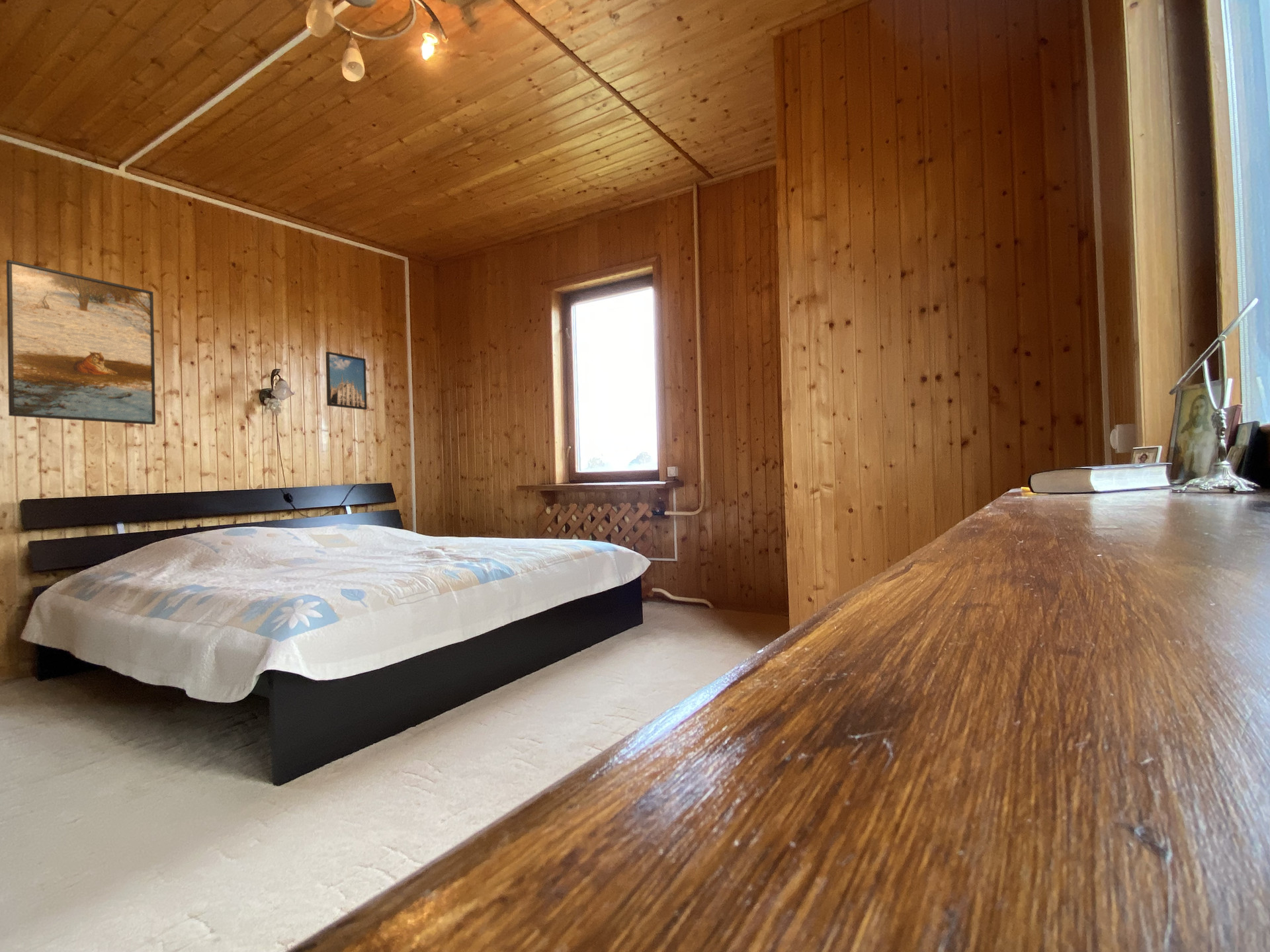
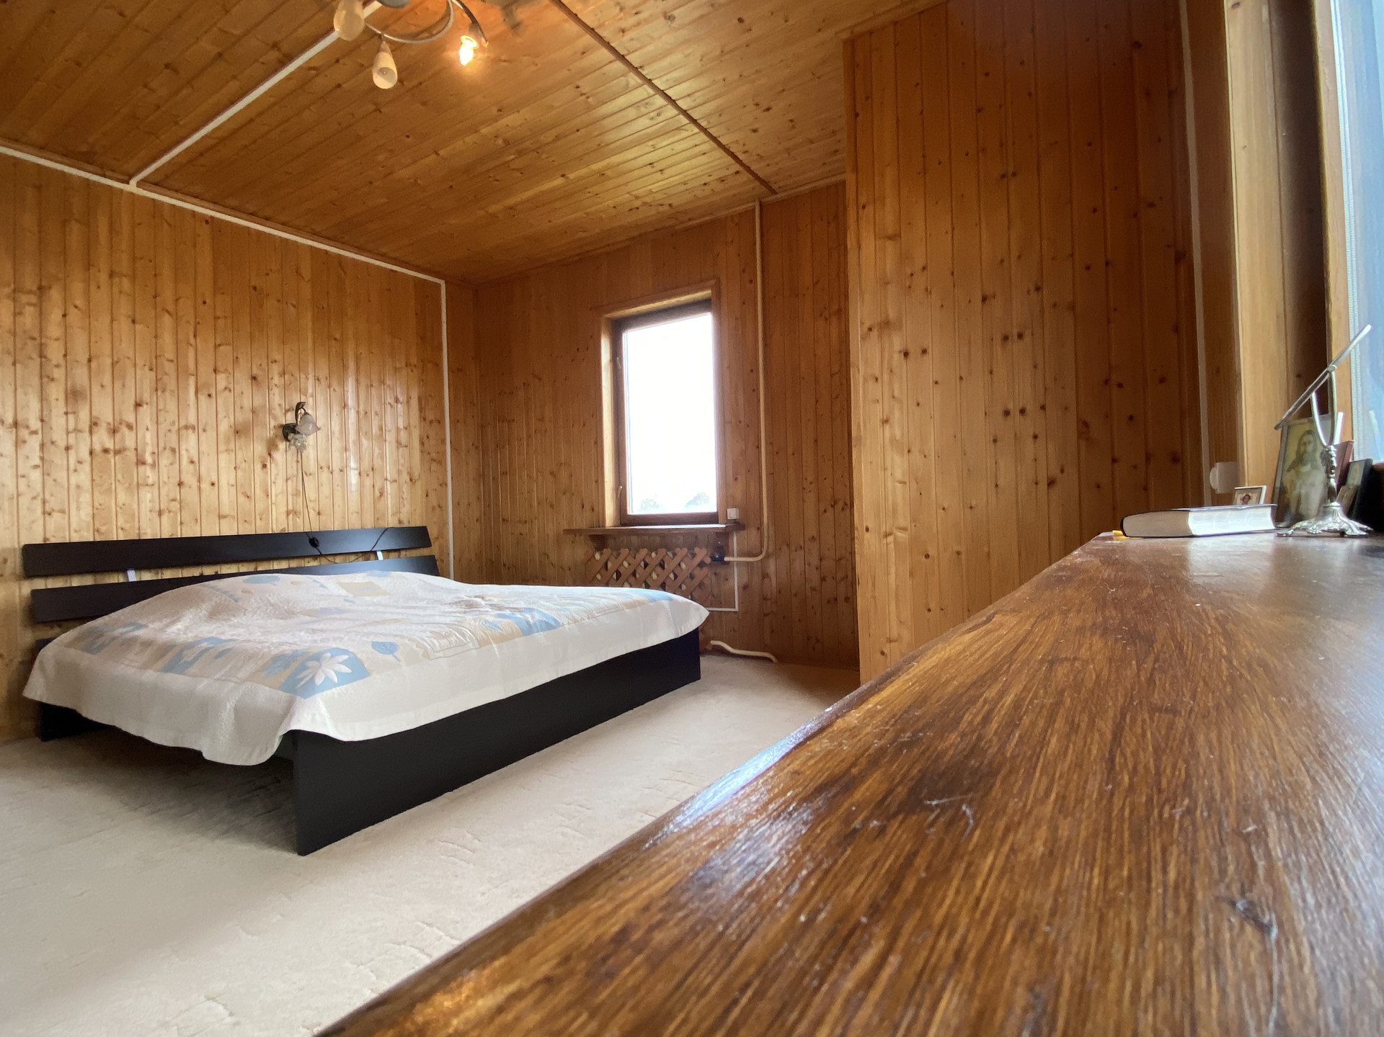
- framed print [6,259,156,425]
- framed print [325,351,368,411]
